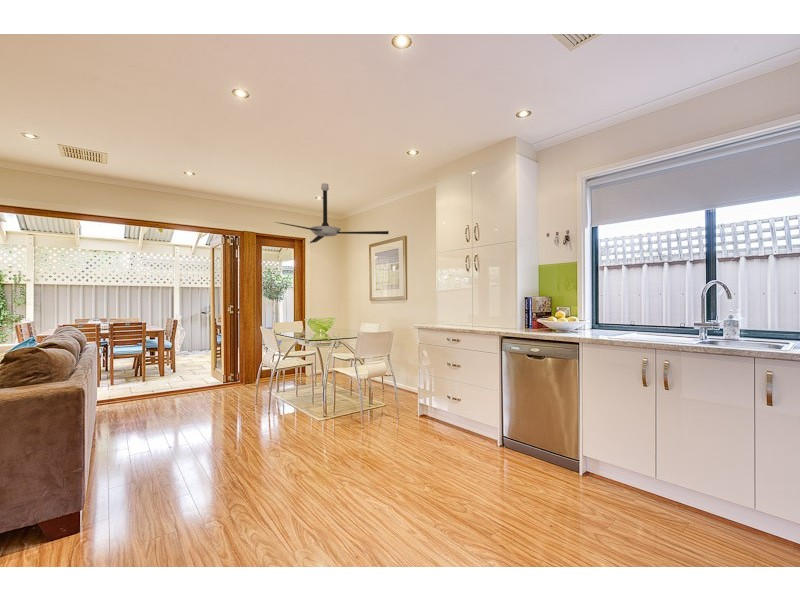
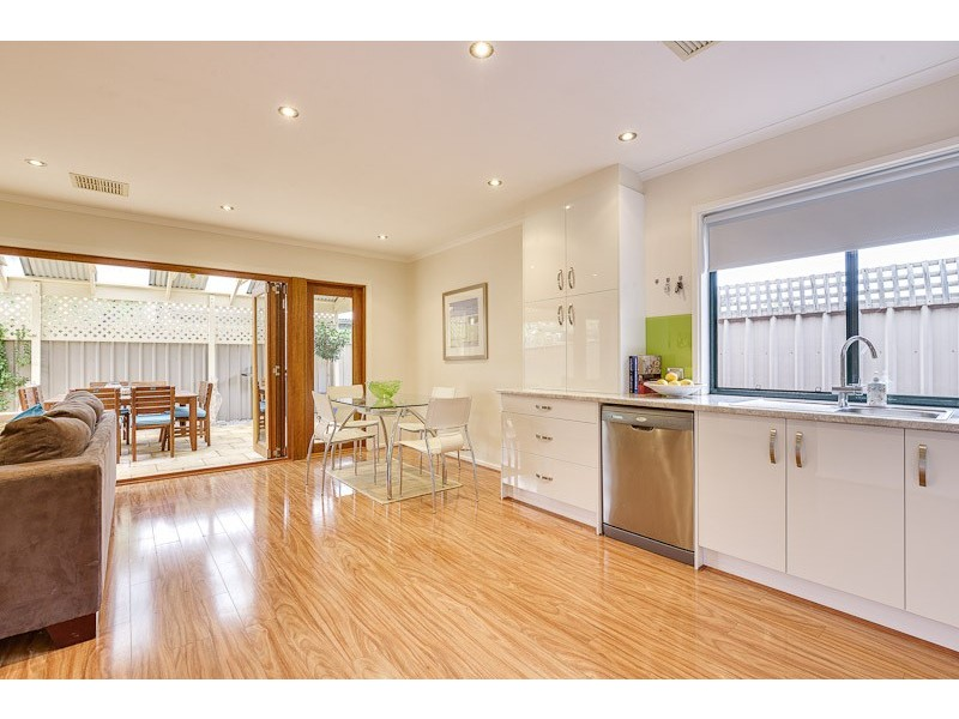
- ceiling fan [274,182,390,244]
